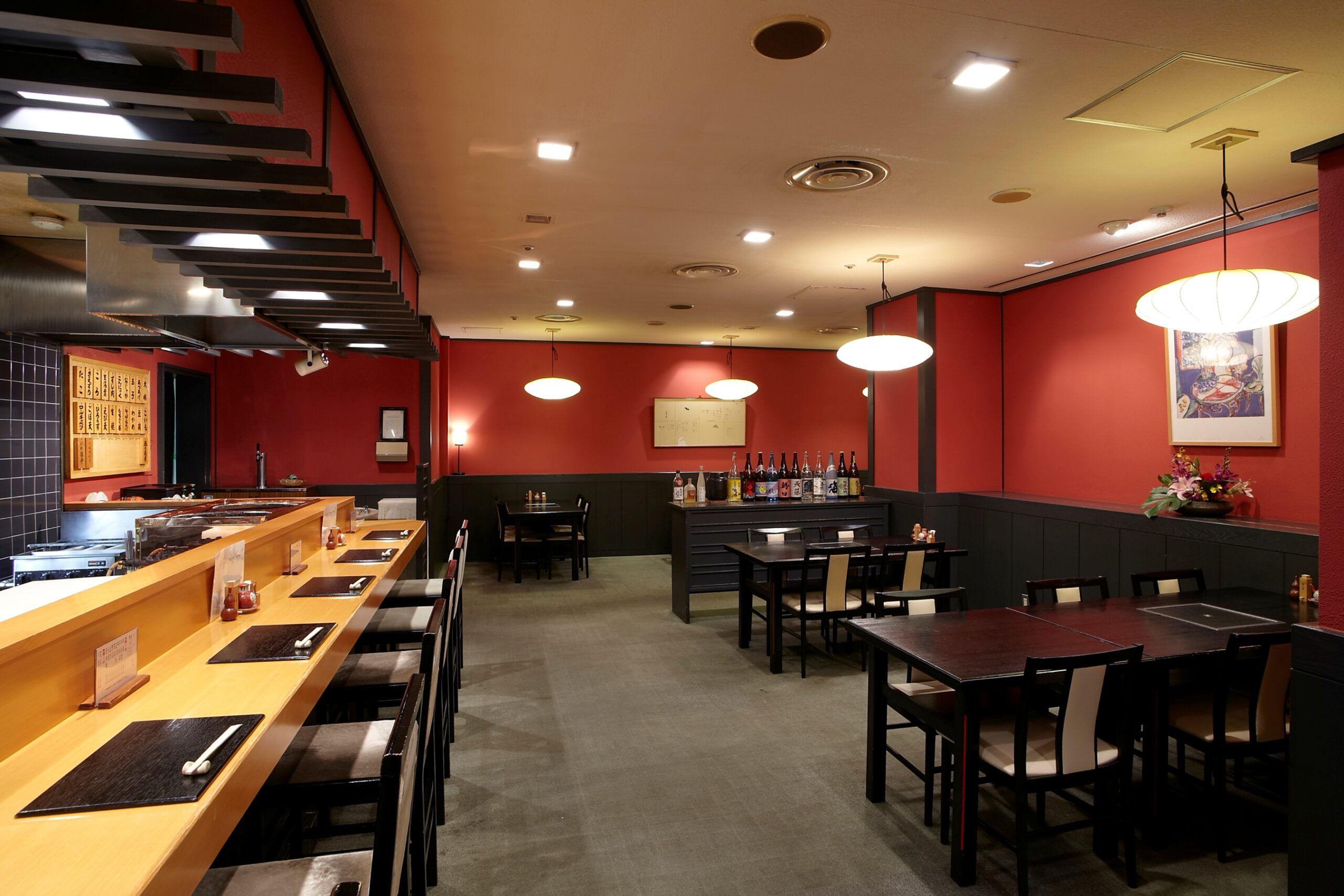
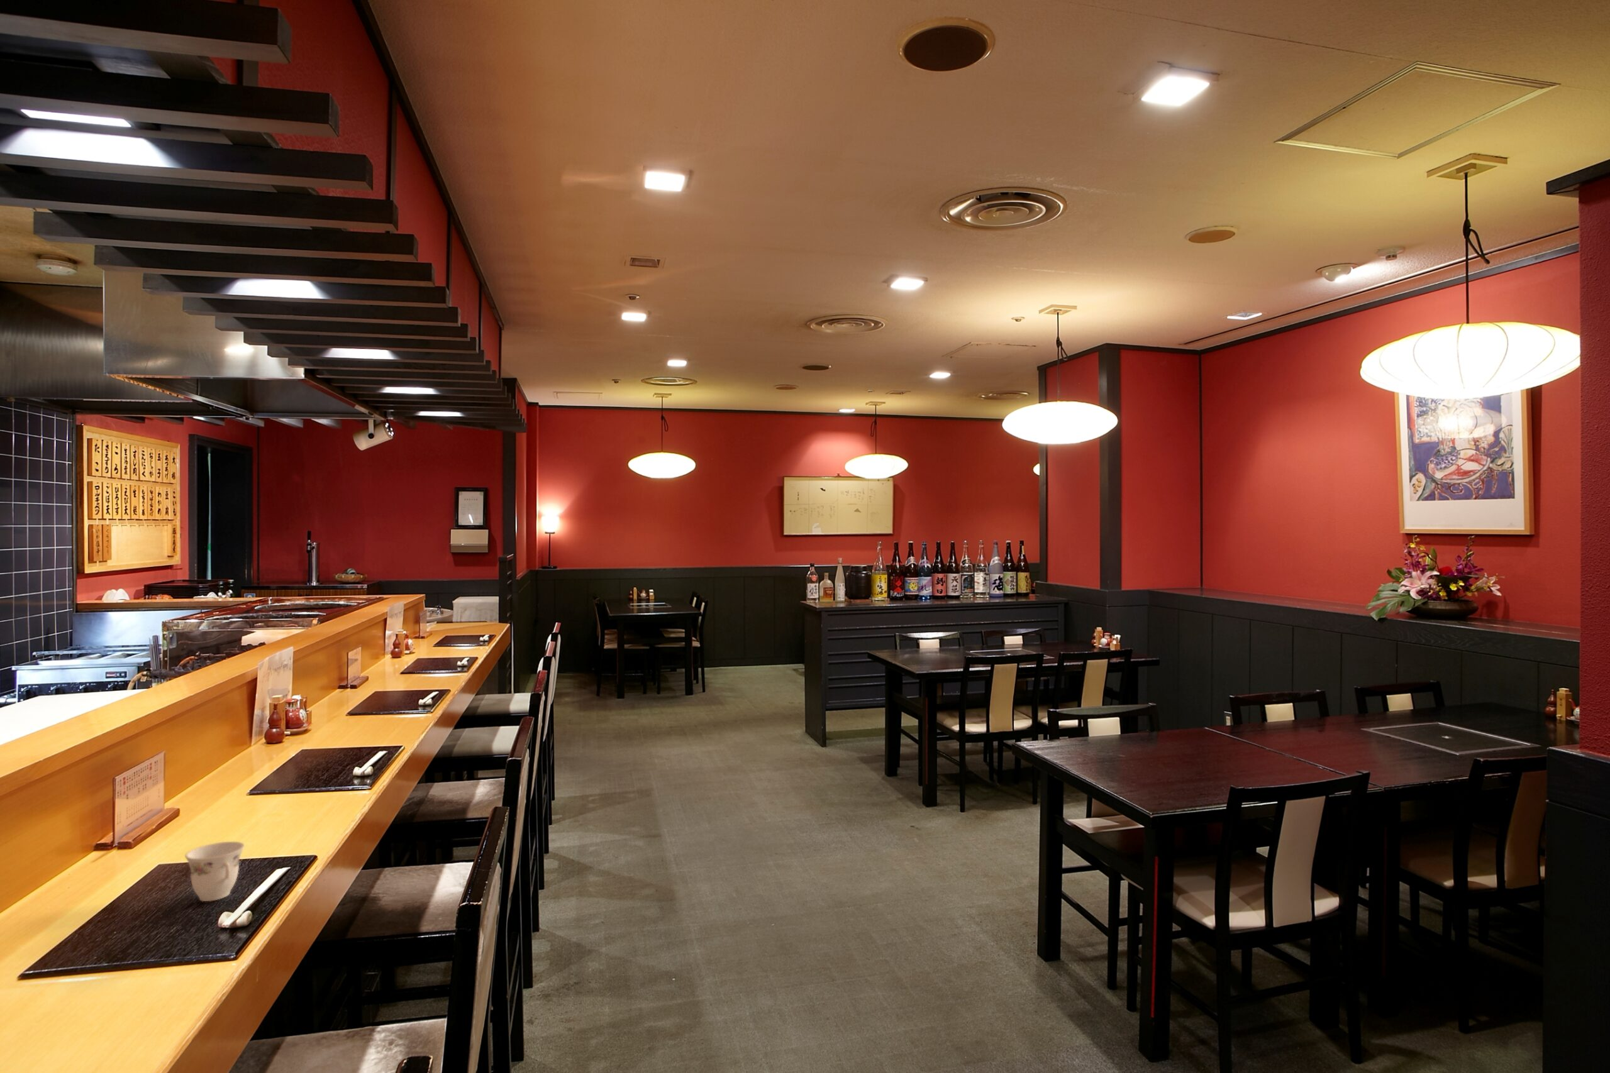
+ teacup [184,841,246,902]
